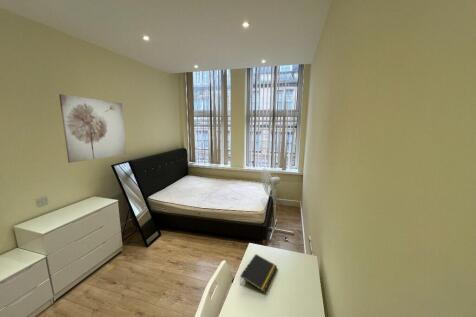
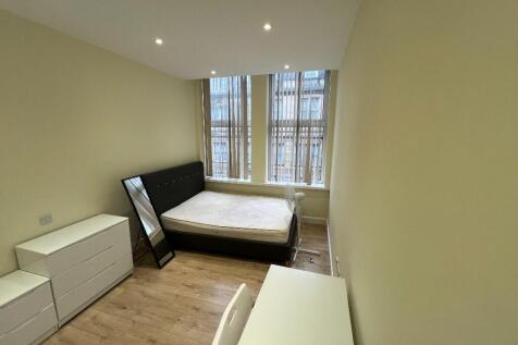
- wall art [58,93,127,164]
- notepad [239,253,278,293]
